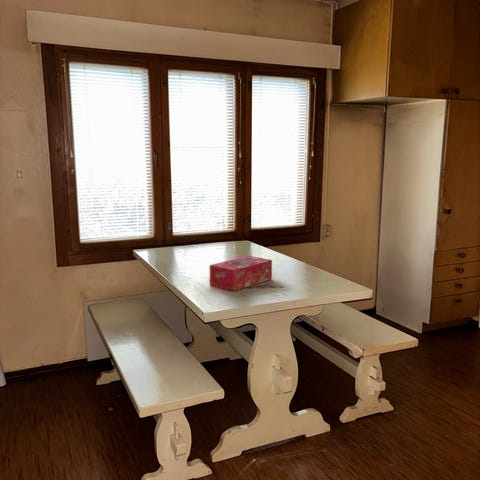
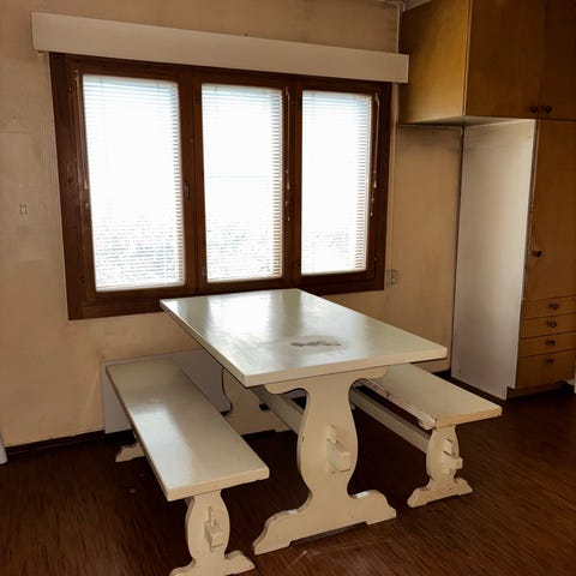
- tissue box [209,255,273,292]
